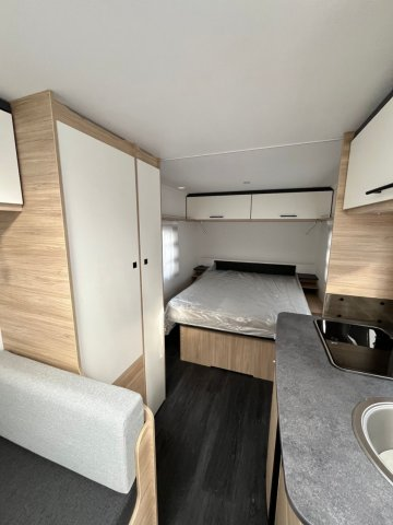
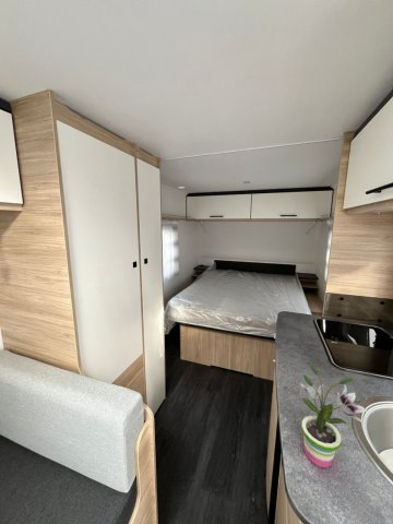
+ potted plant [297,364,368,468]
